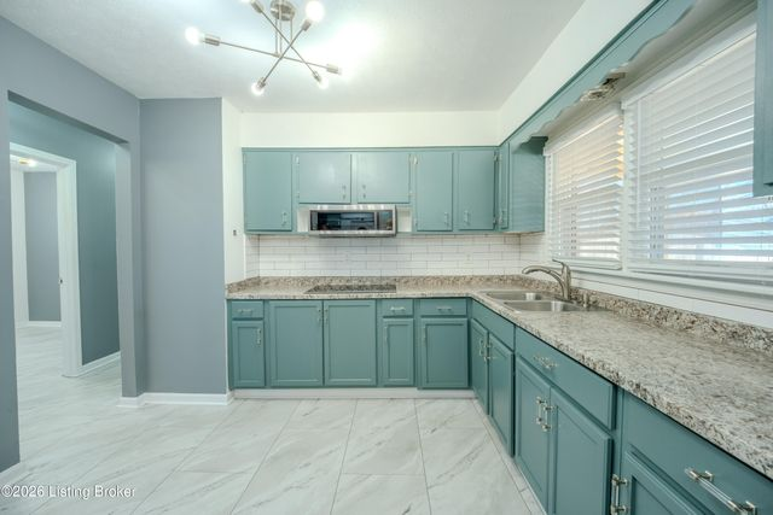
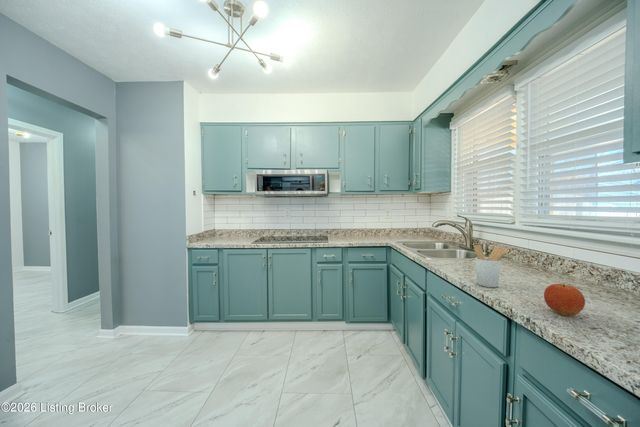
+ fruit [543,283,586,316]
+ utensil holder [473,244,508,288]
